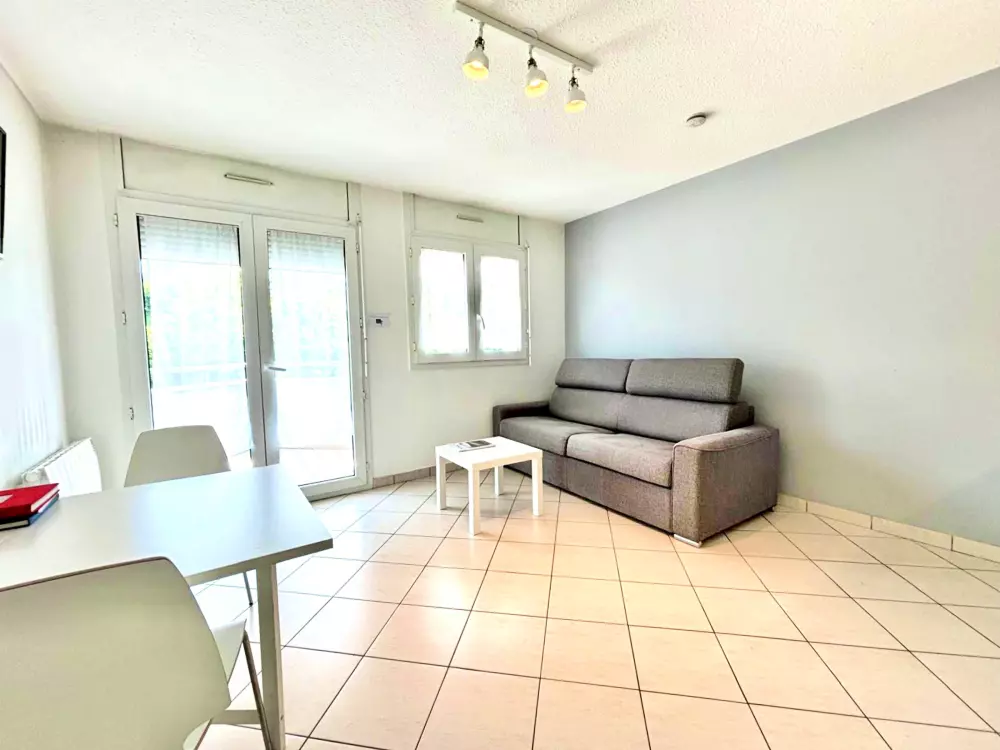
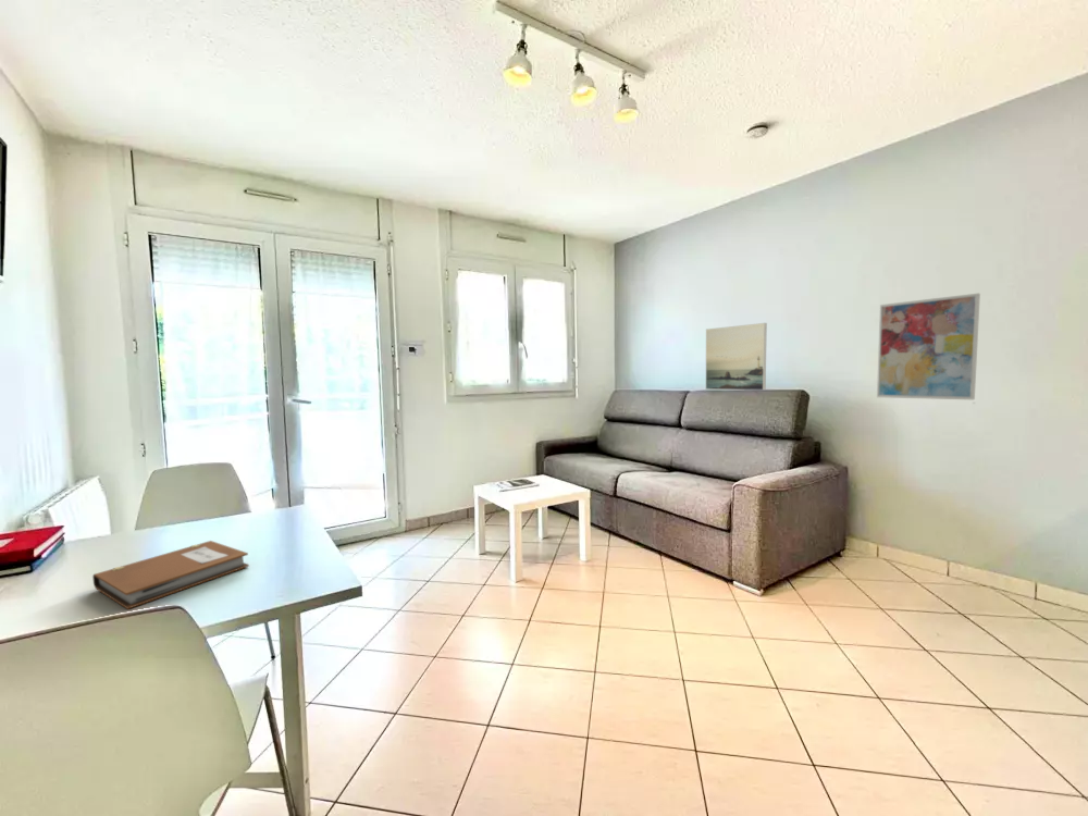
+ notebook [91,540,250,610]
+ wall art [876,293,981,400]
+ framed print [705,322,768,391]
